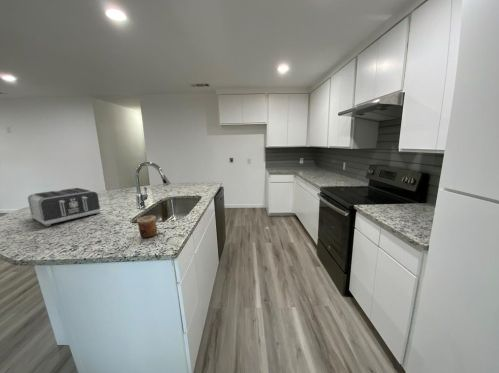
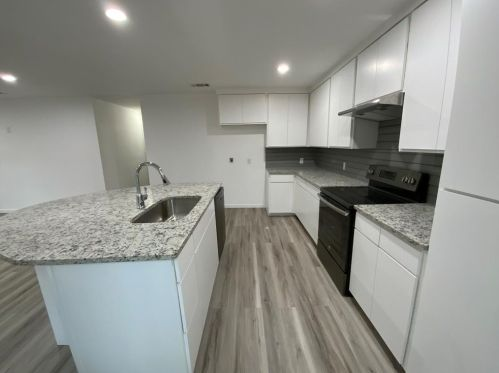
- cup [136,215,158,239]
- toaster [27,187,102,227]
